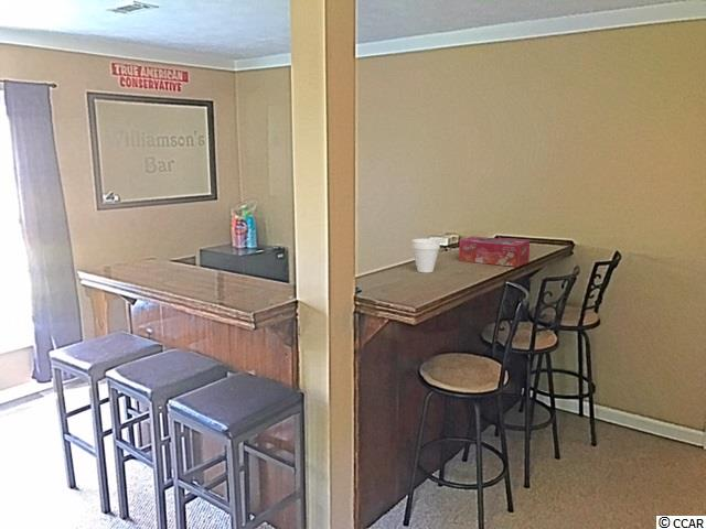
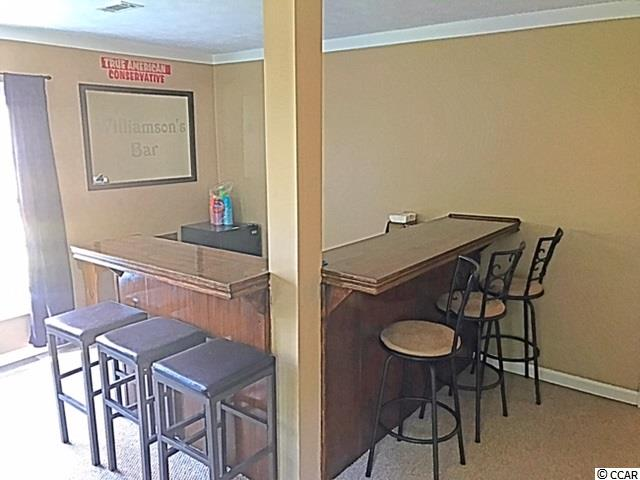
- cup [410,238,441,273]
- tissue box [458,236,531,268]
